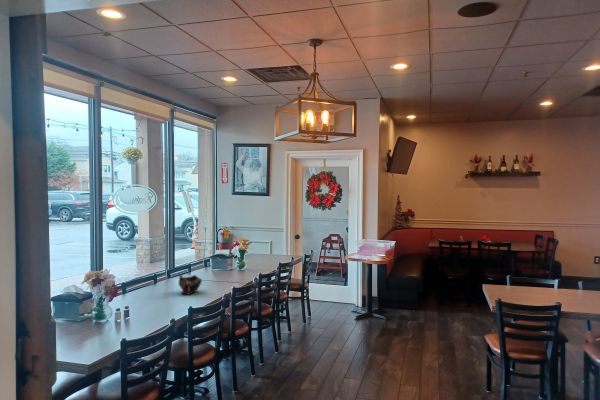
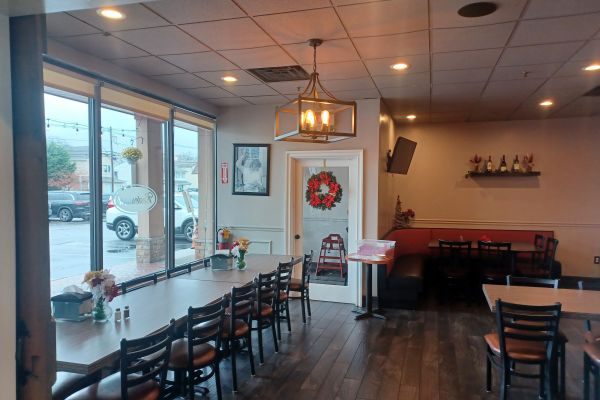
- decorative bowl [178,274,203,296]
